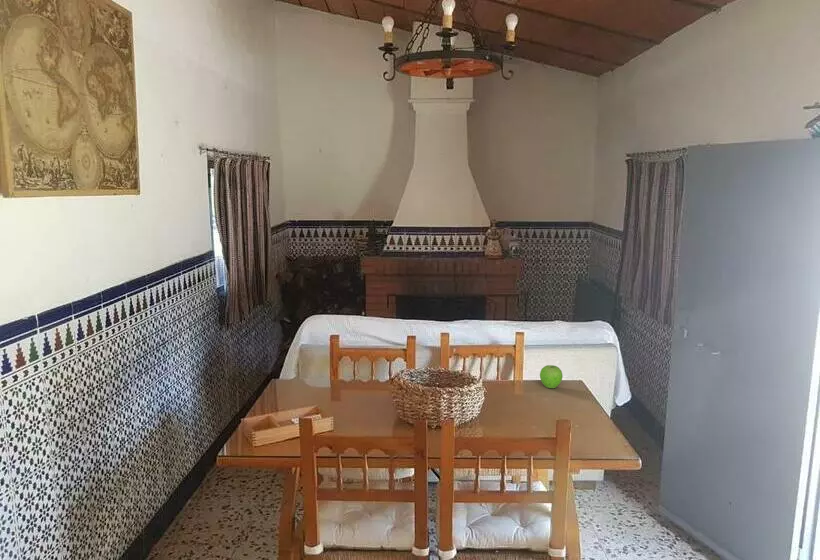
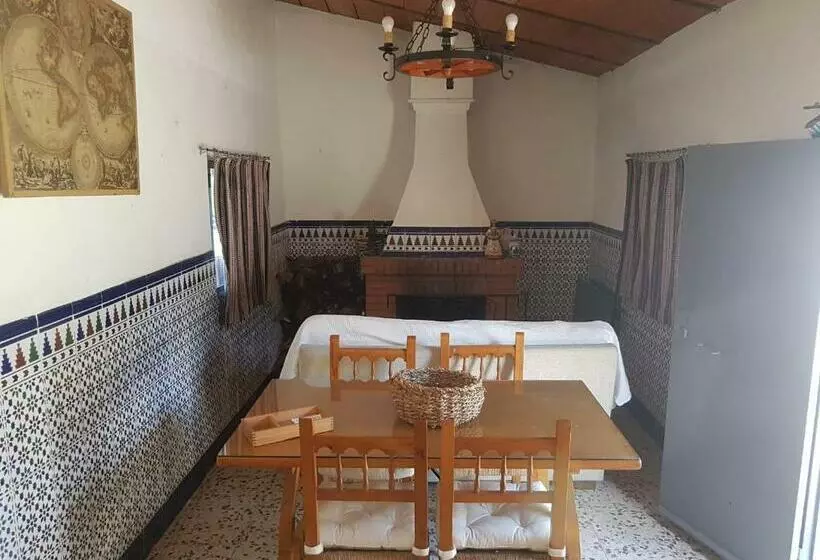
- fruit [539,364,564,389]
